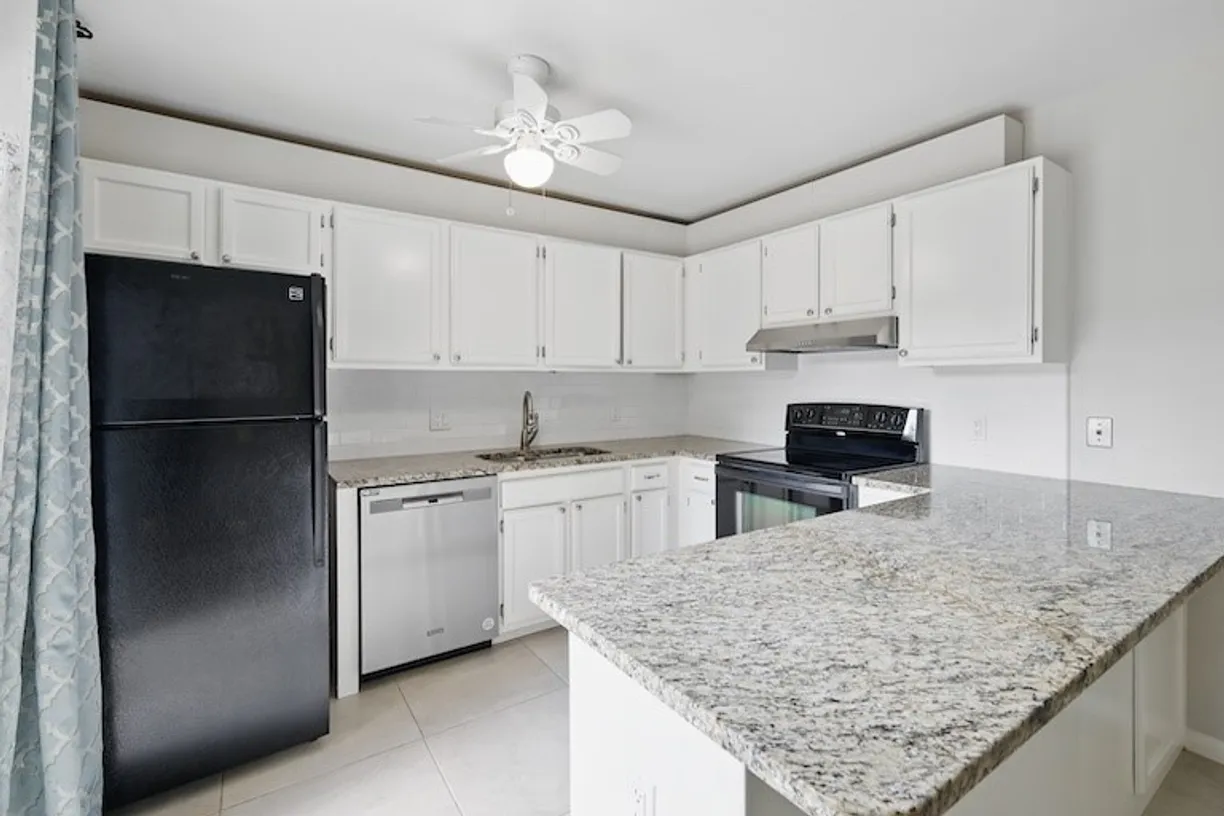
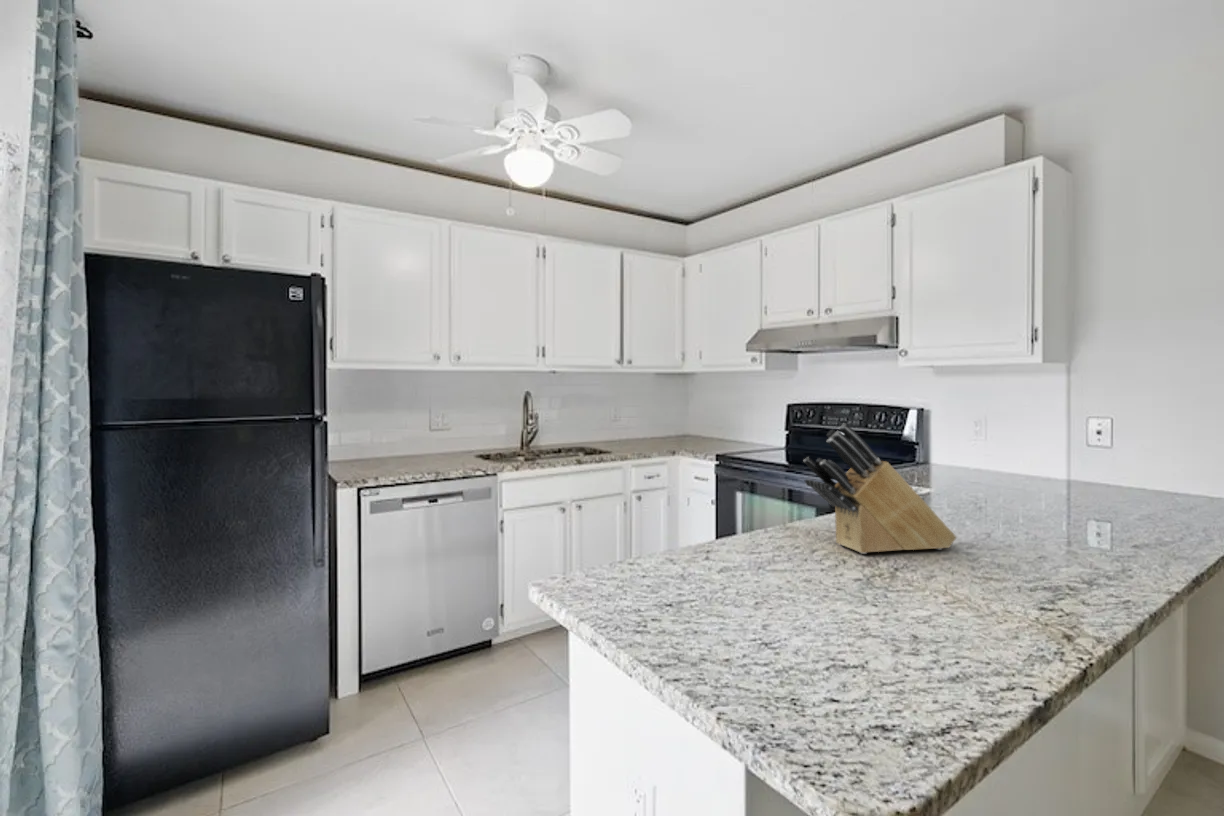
+ knife block [802,422,958,555]
